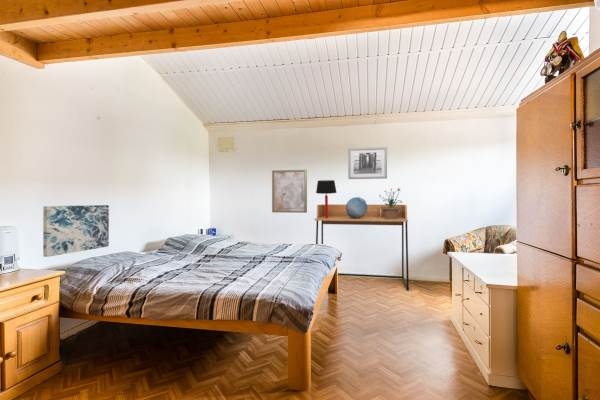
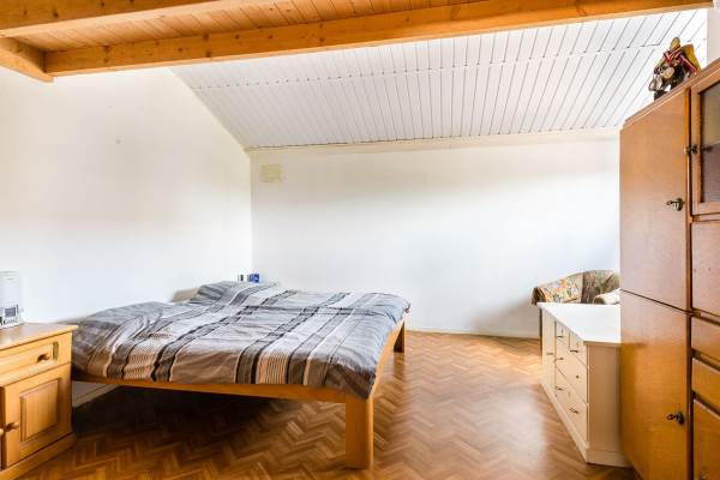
- wall art [347,146,388,180]
- decorative globe [345,196,368,218]
- wall art [42,204,110,258]
- wall art [271,169,308,214]
- table lamp [315,179,338,218]
- potted plant [378,187,403,219]
- desk [314,204,410,291]
